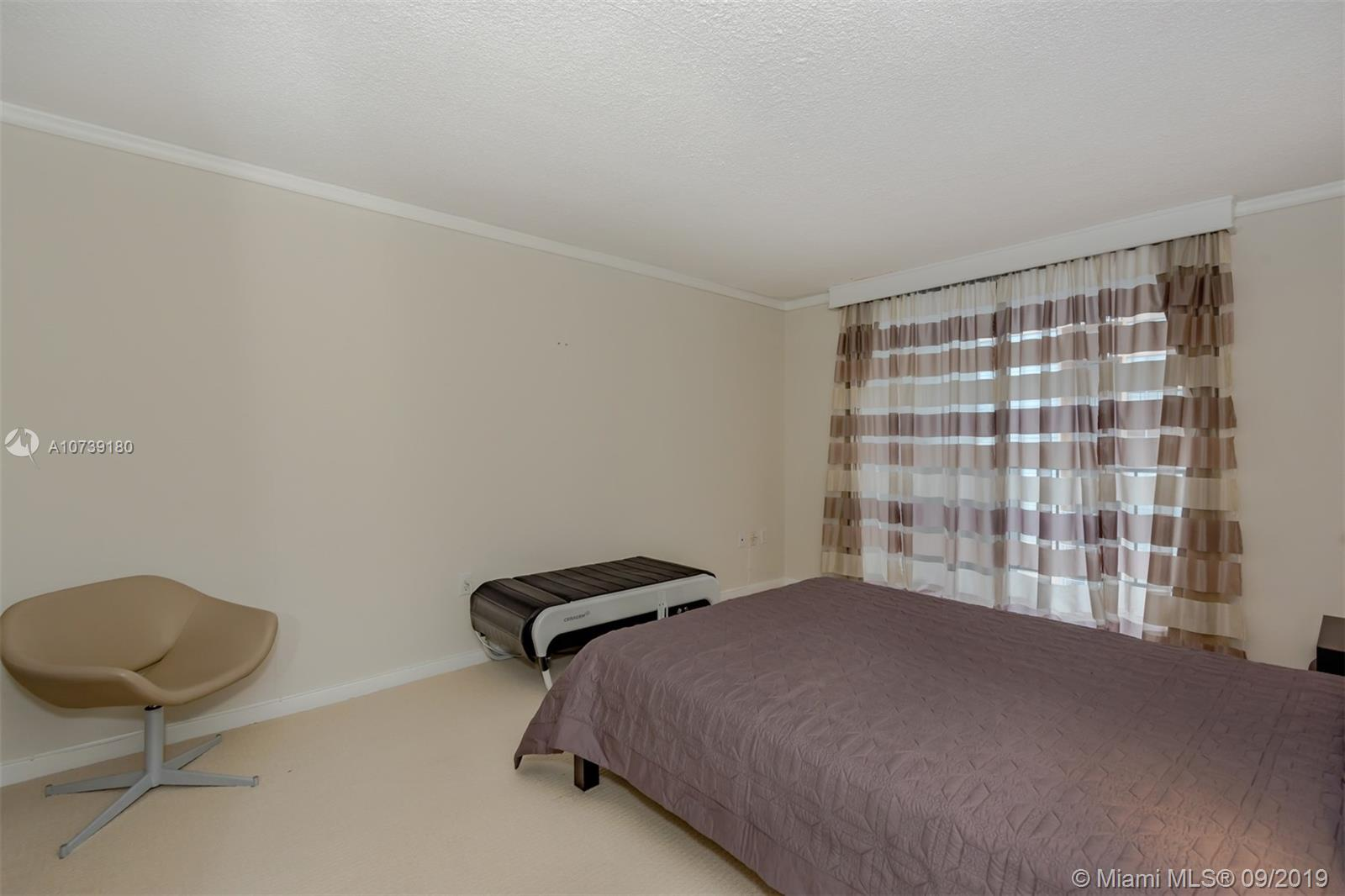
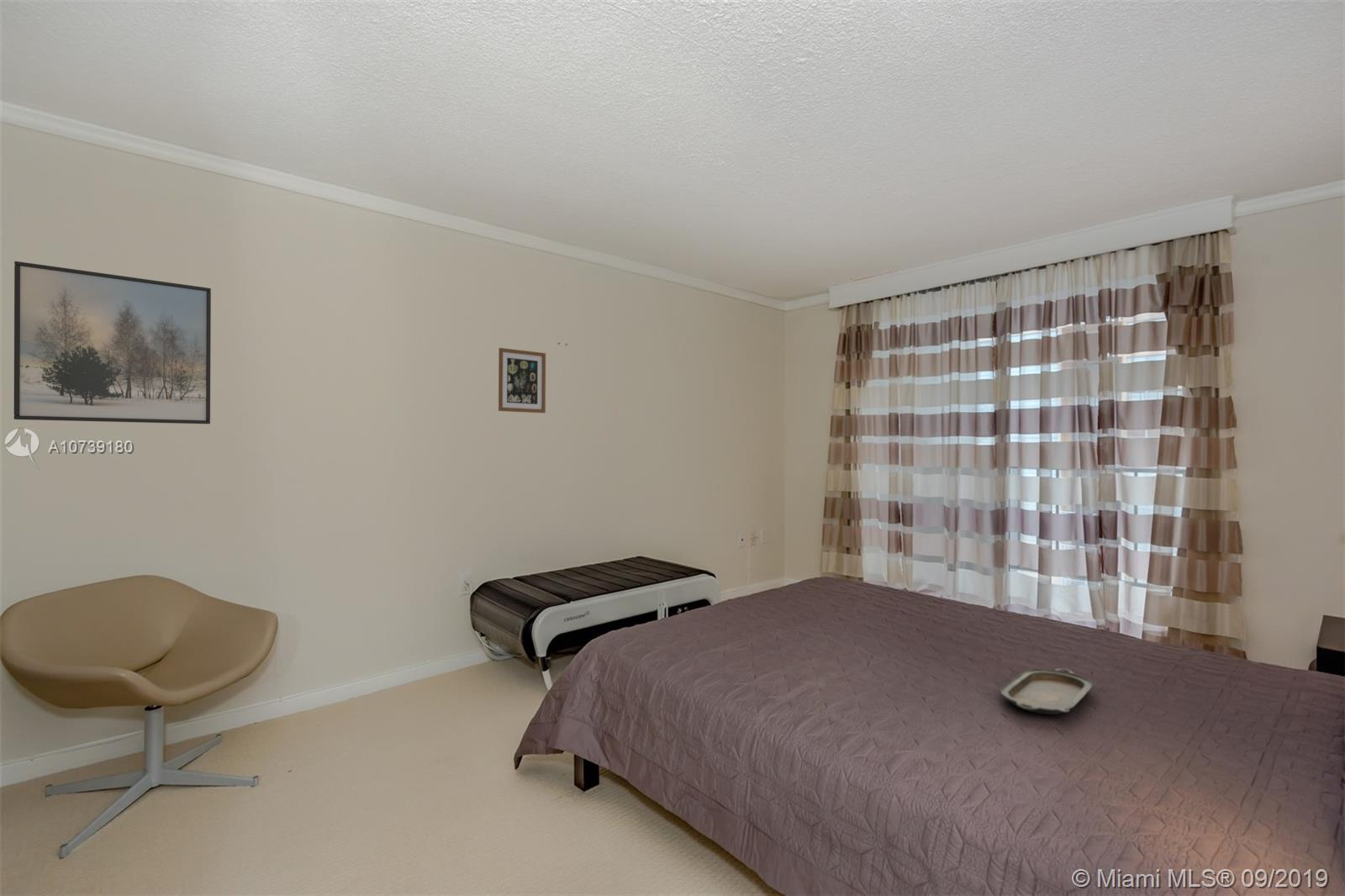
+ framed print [13,261,212,424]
+ wall art [498,347,546,414]
+ serving tray [1000,667,1094,715]
